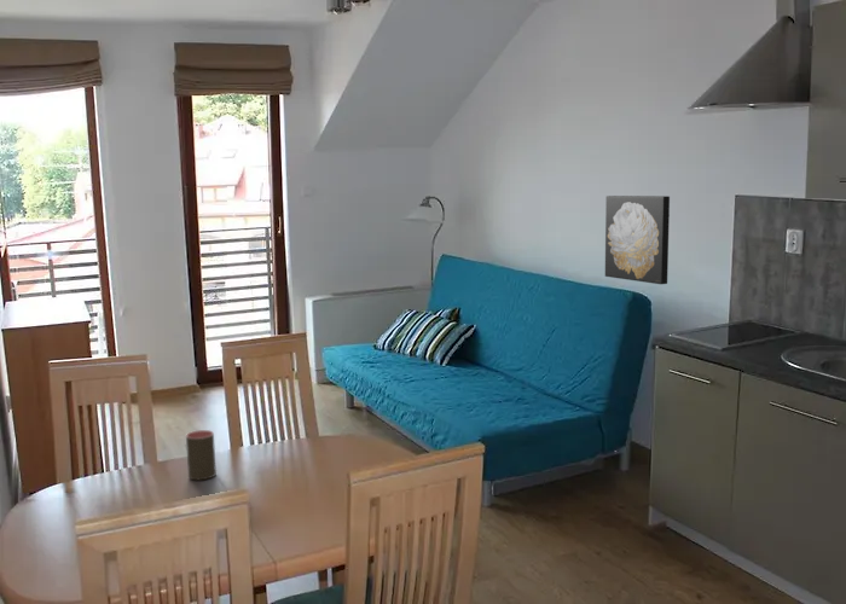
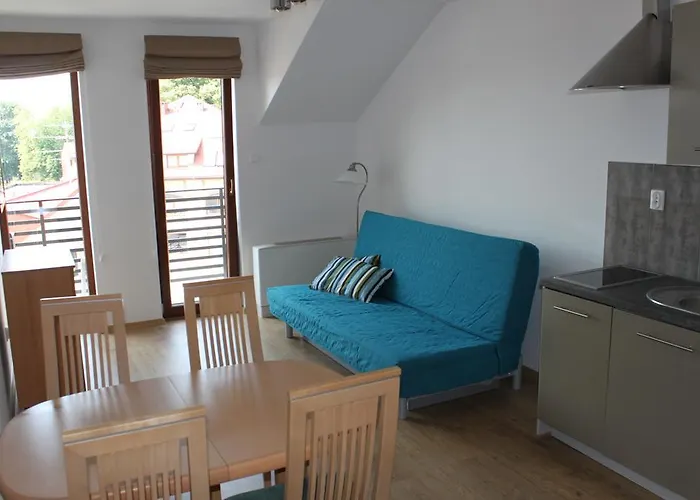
- cup [185,429,218,482]
- wall art [604,194,671,285]
